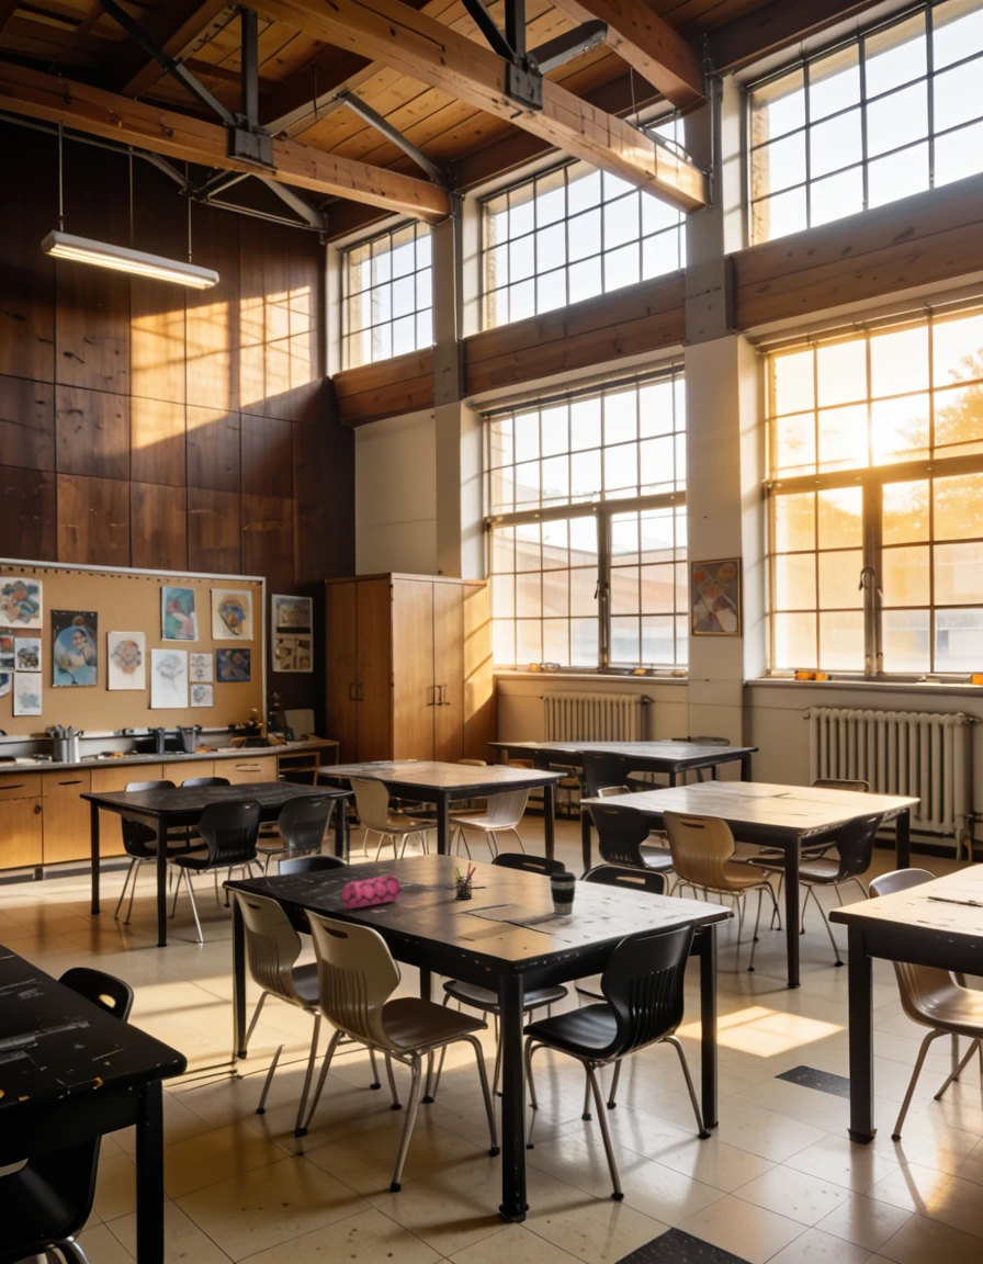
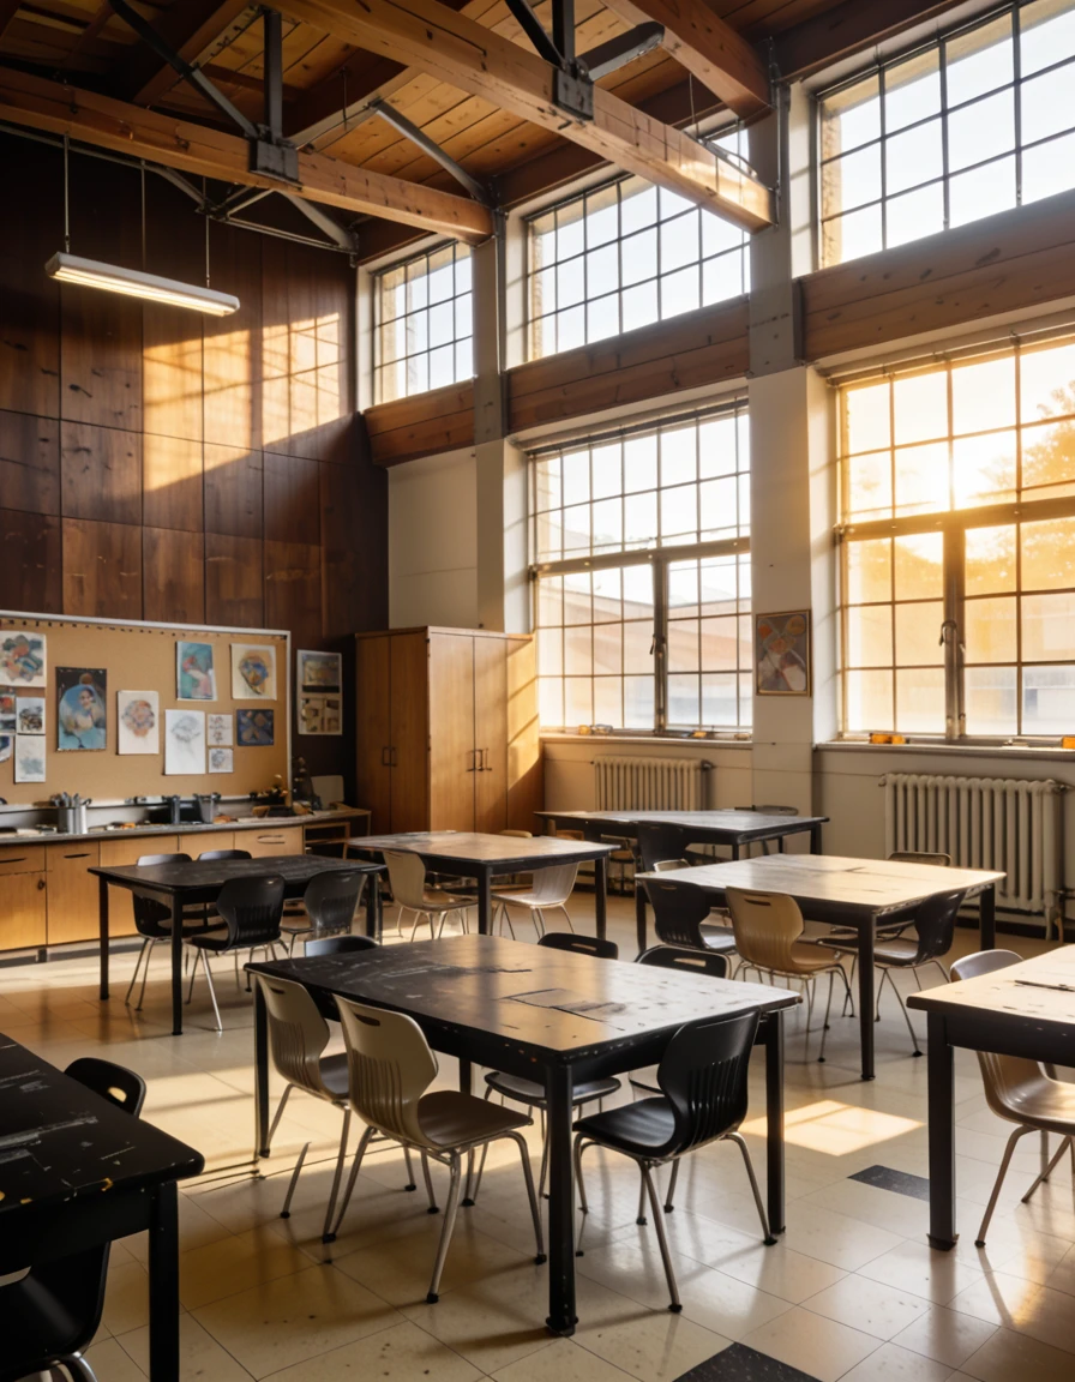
- pen holder [452,861,477,901]
- coffee cup [549,870,577,915]
- pencil case [341,871,403,911]
